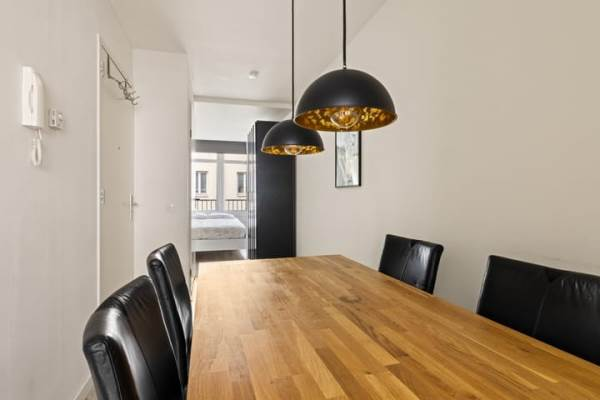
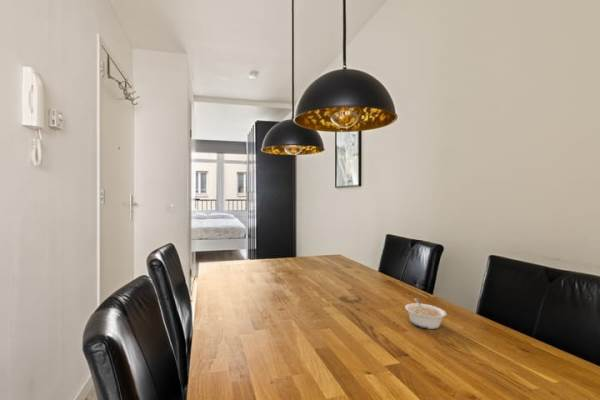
+ legume [404,297,447,330]
